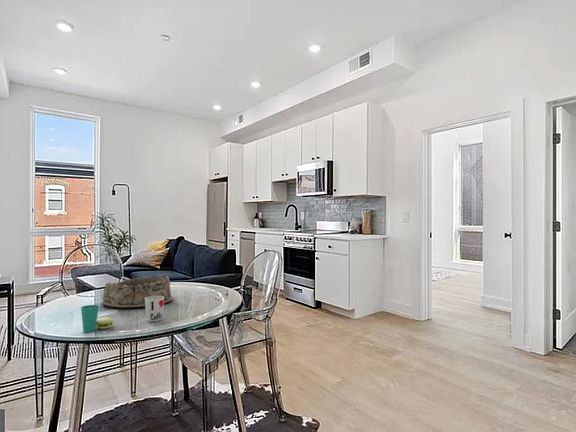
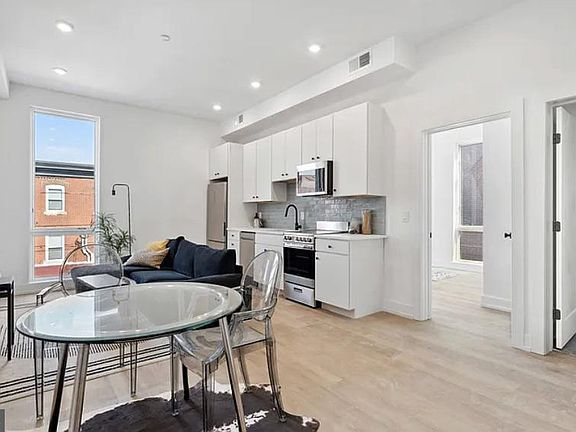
- cup [80,304,114,333]
- cup [144,296,165,322]
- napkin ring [101,274,174,310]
